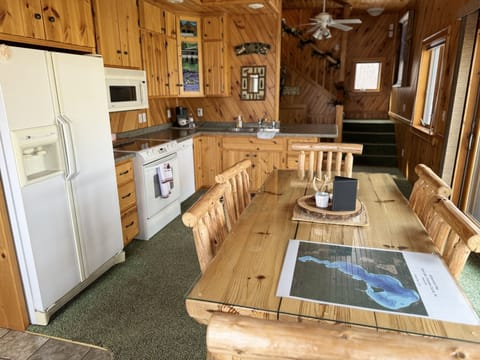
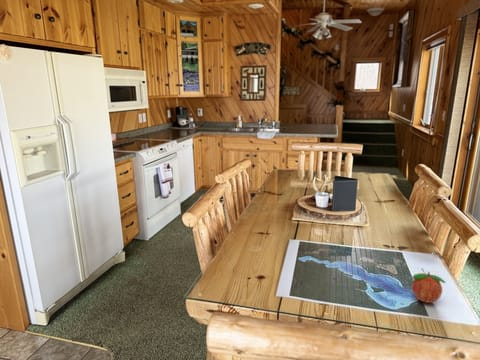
+ fruit [411,271,446,304]
